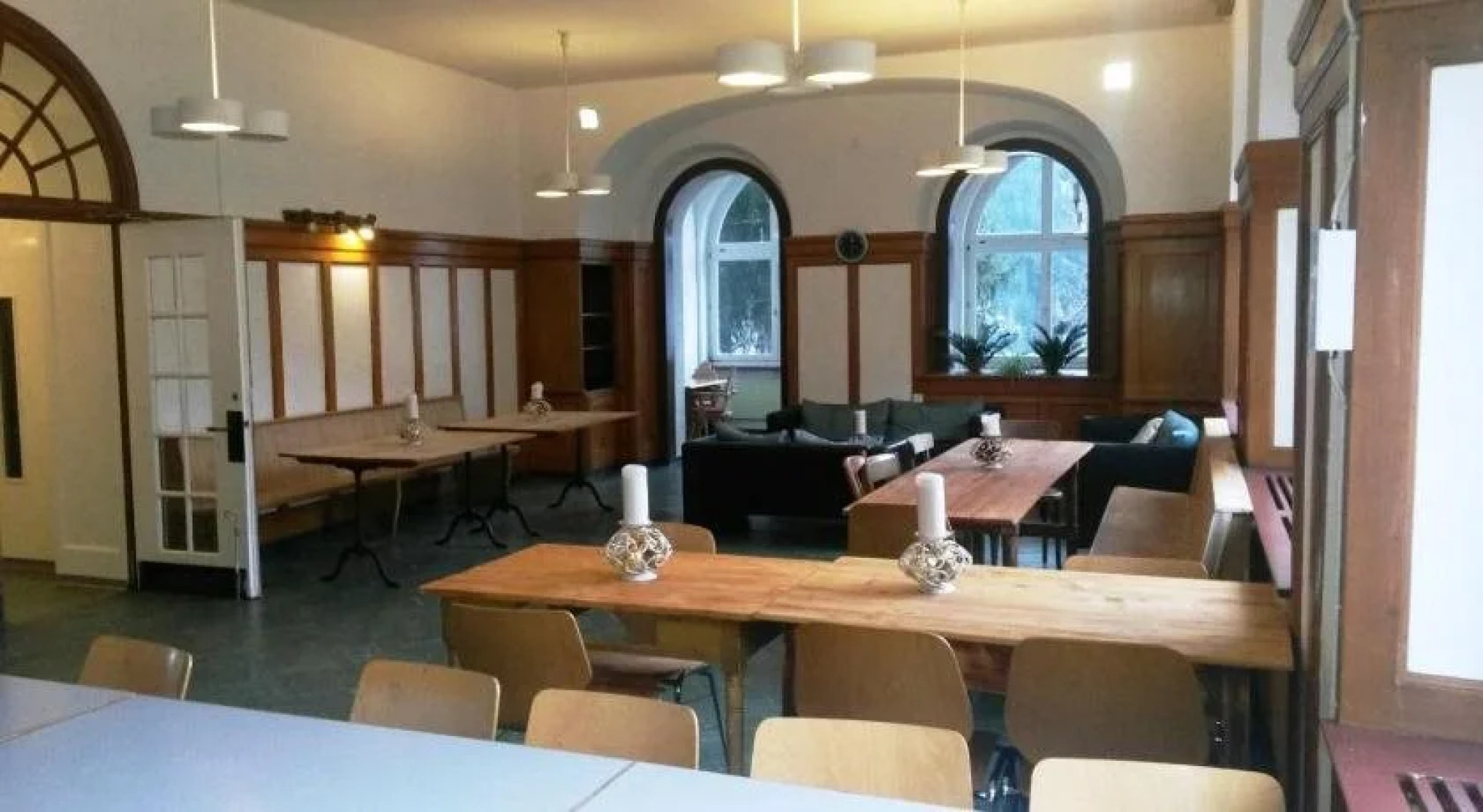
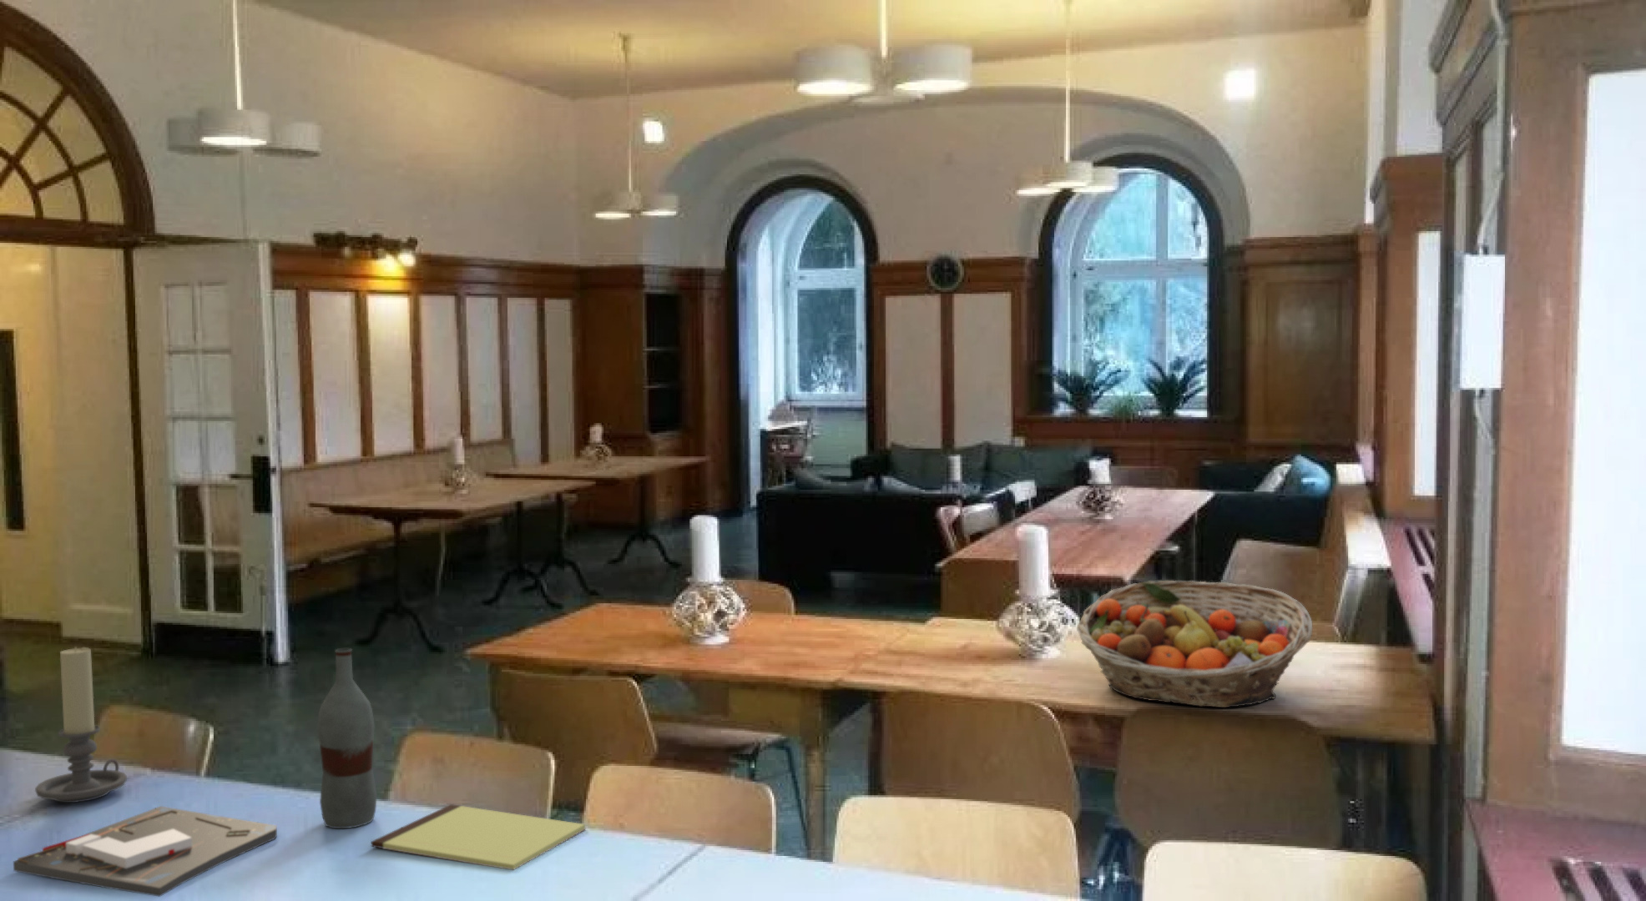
+ bottle [316,647,378,829]
+ notepad [371,803,587,871]
+ fruit basket [1076,580,1314,708]
+ board game [12,806,277,898]
+ candle holder [34,646,128,803]
